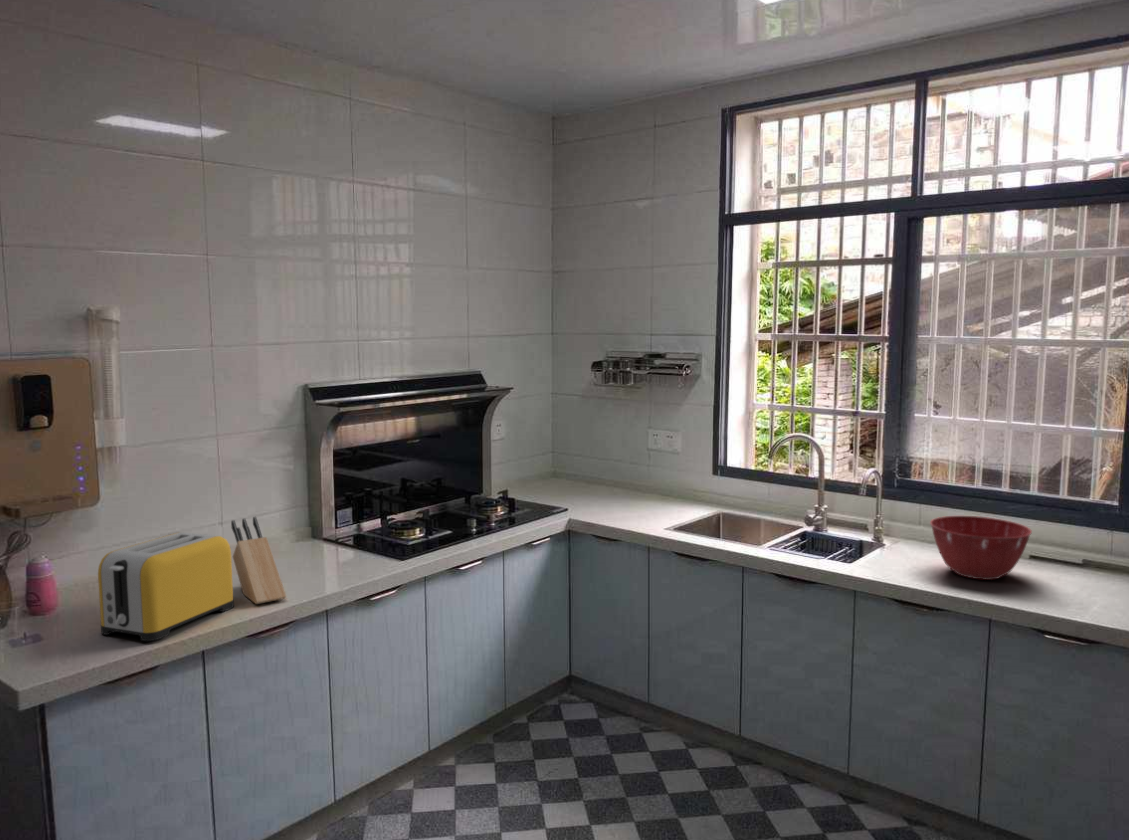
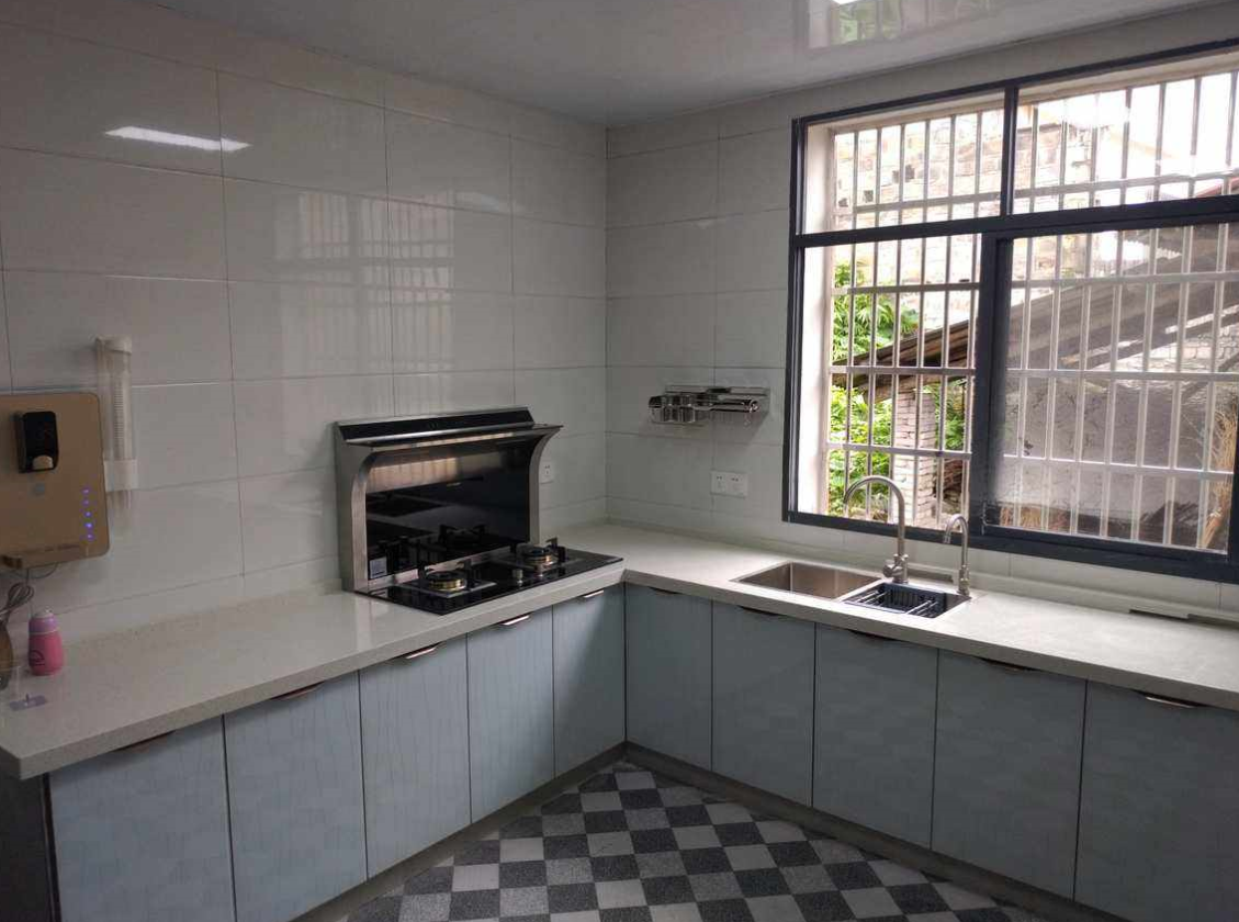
- mixing bowl [929,515,1033,581]
- toaster [97,531,235,642]
- knife block [230,516,287,605]
